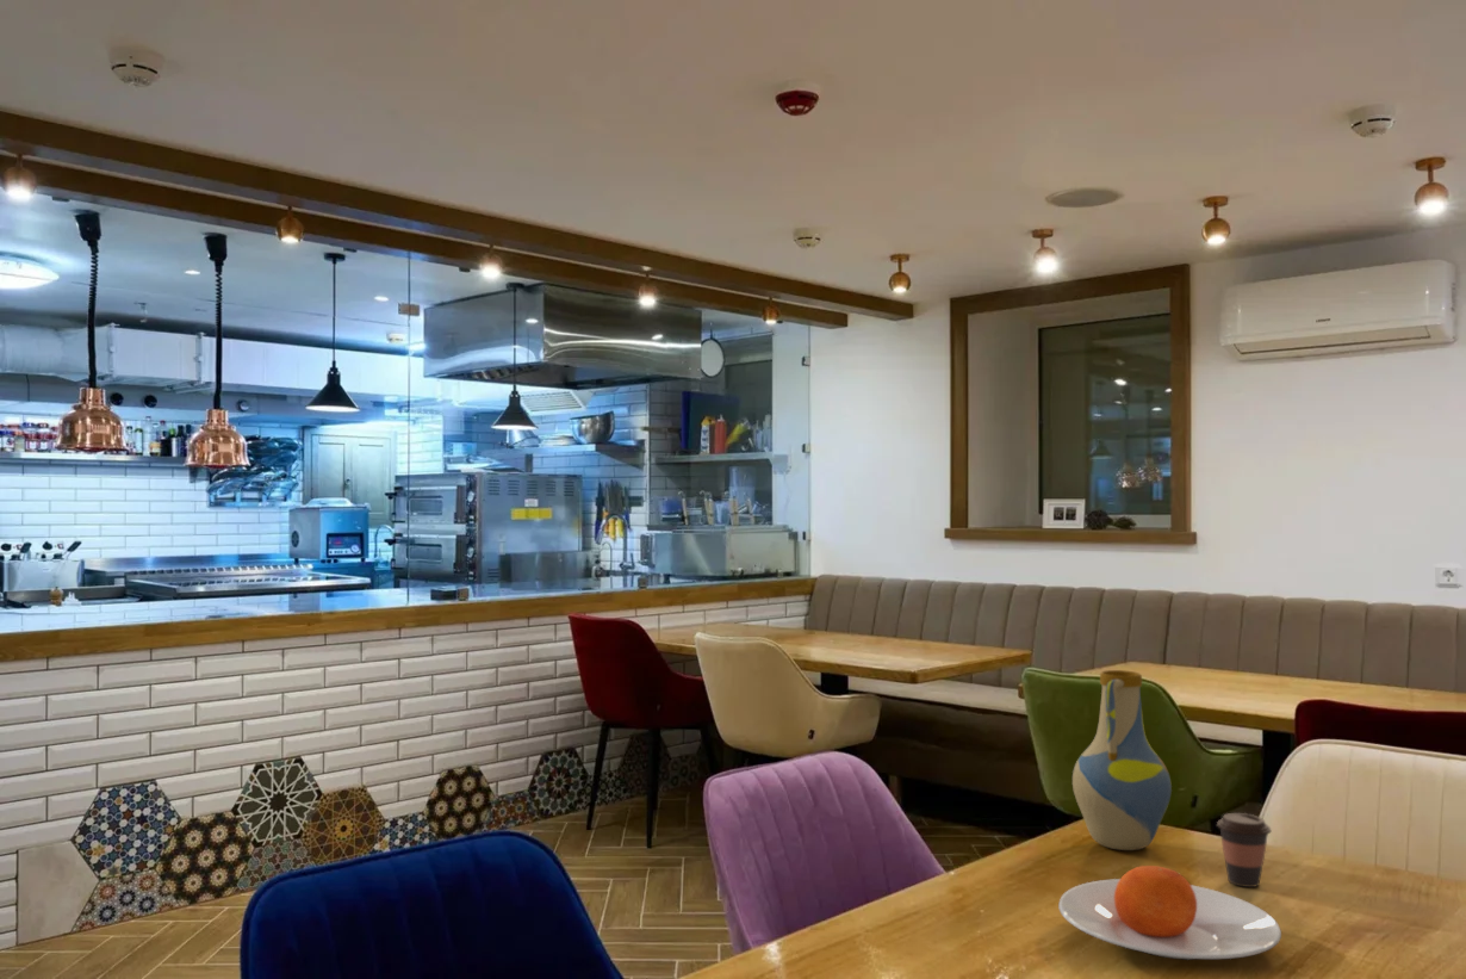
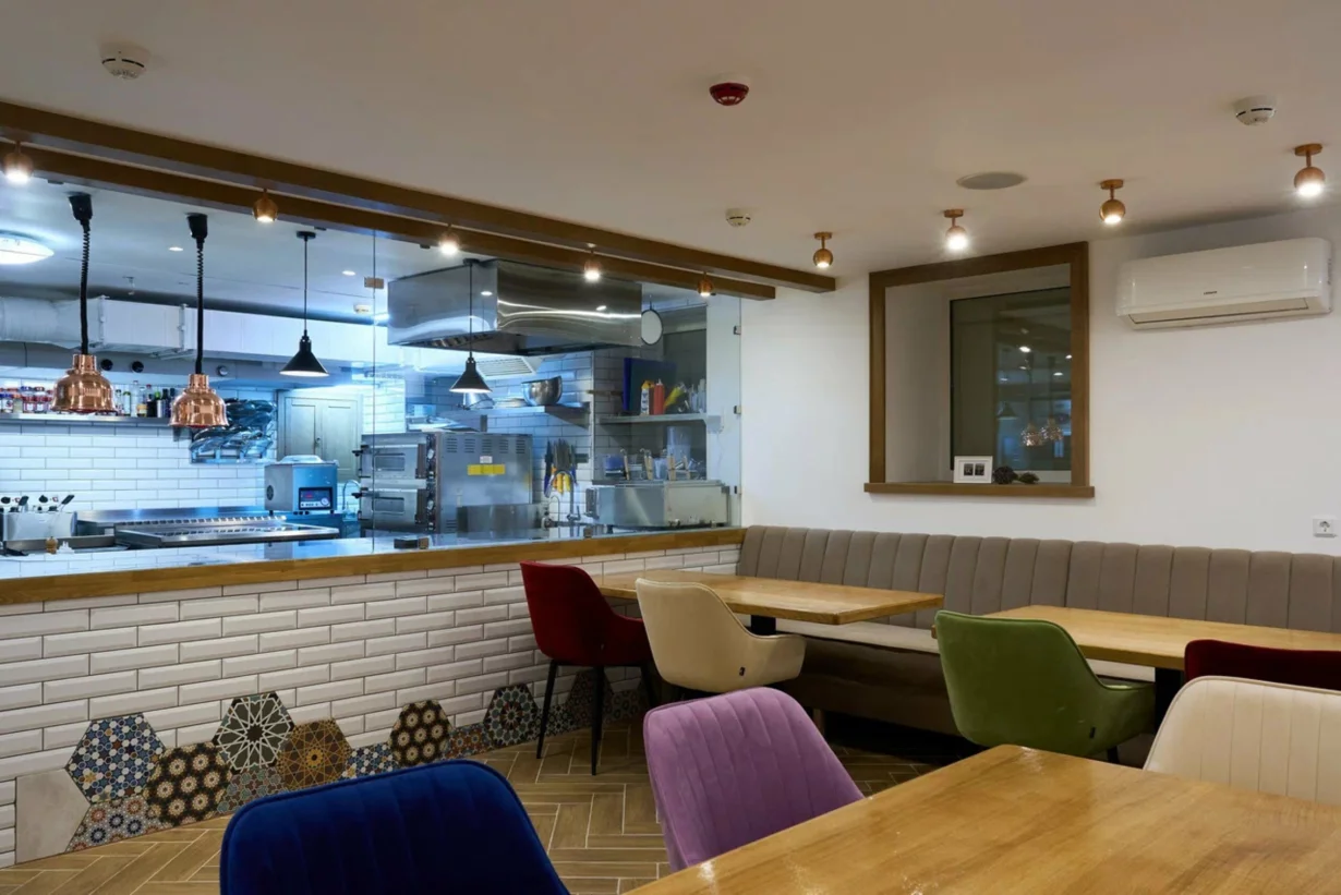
- vase [1071,669,1173,851]
- plate [1057,865,1282,961]
- coffee cup [1216,812,1273,888]
